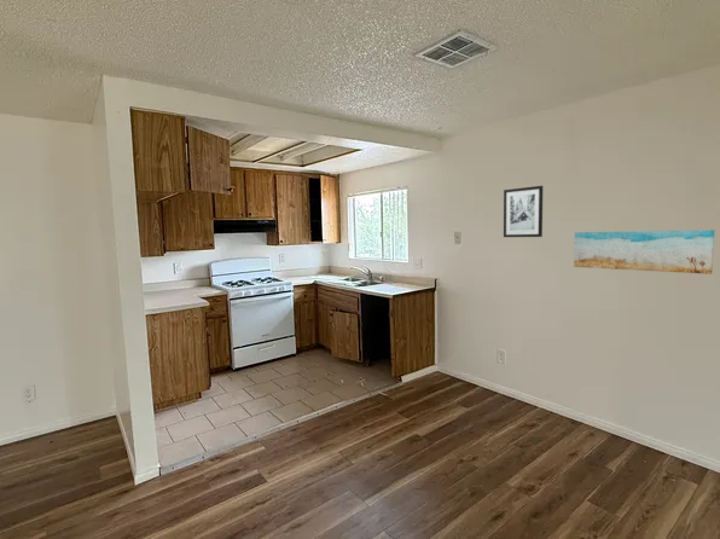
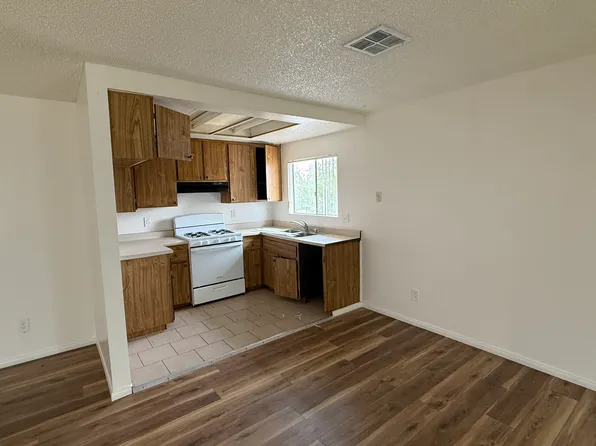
- wall art [573,228,715,276]
- wall art [503,185,544,238]
